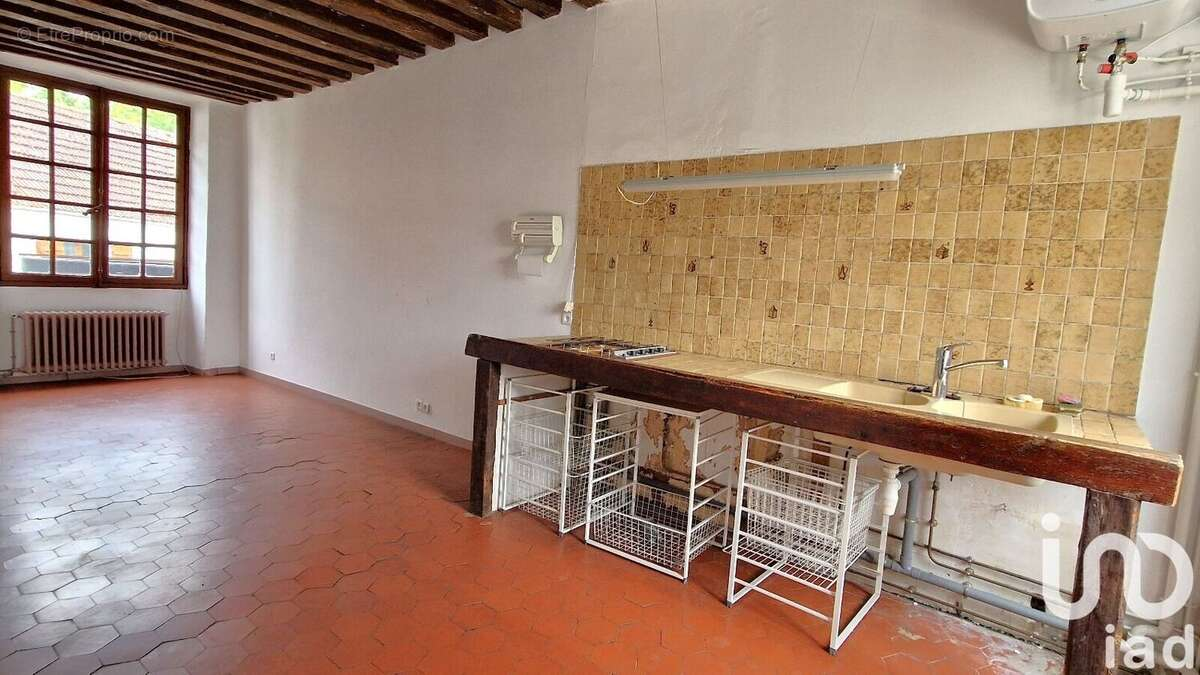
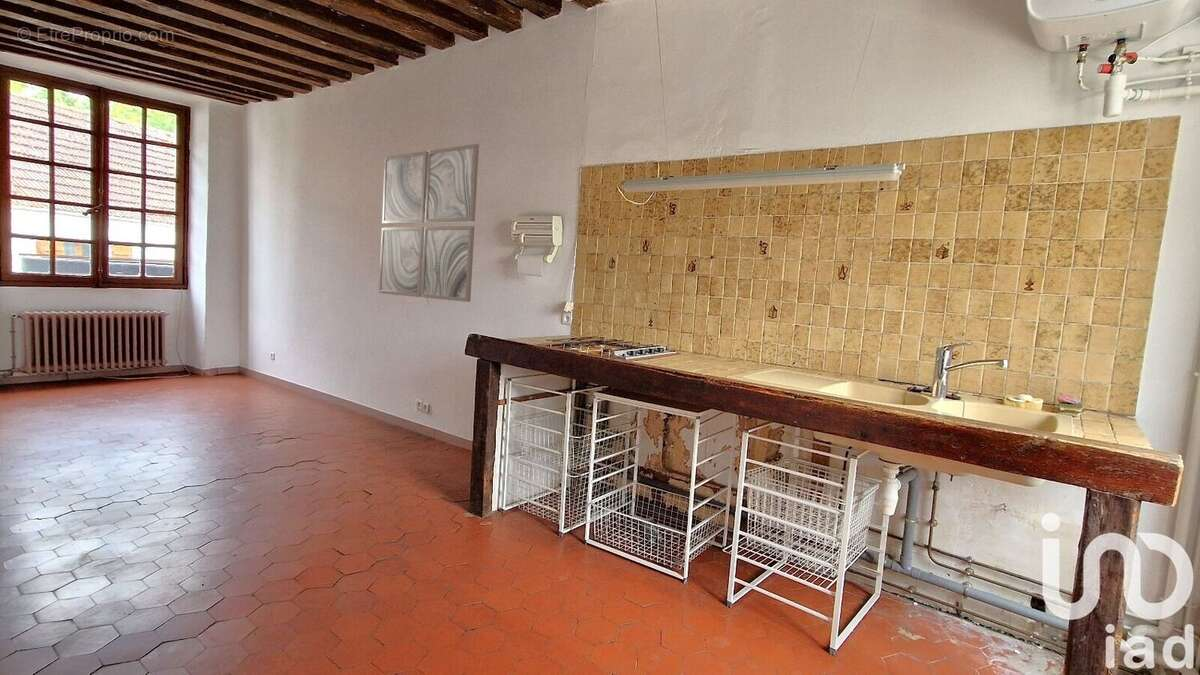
+ wall art [378,143,480,303]
